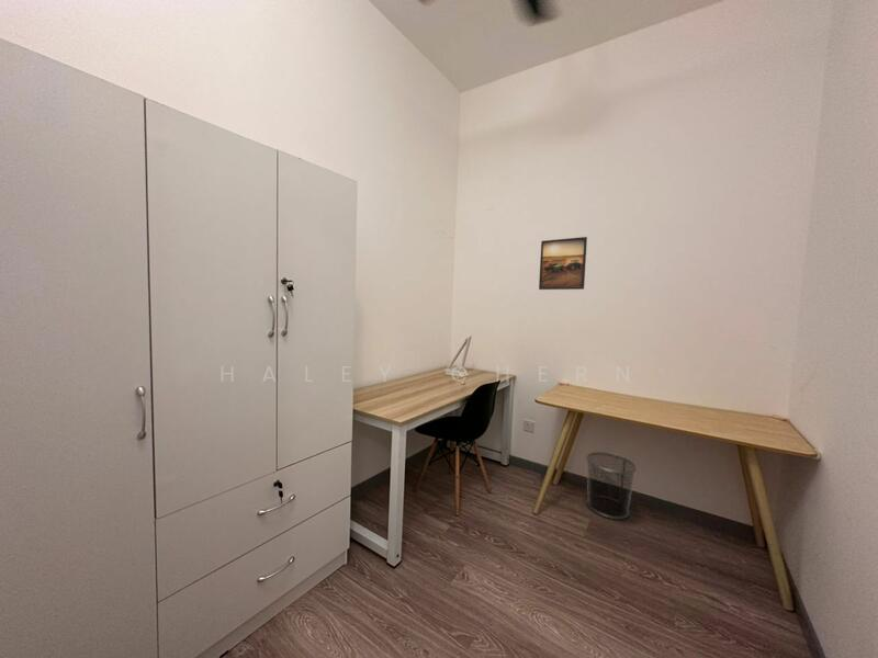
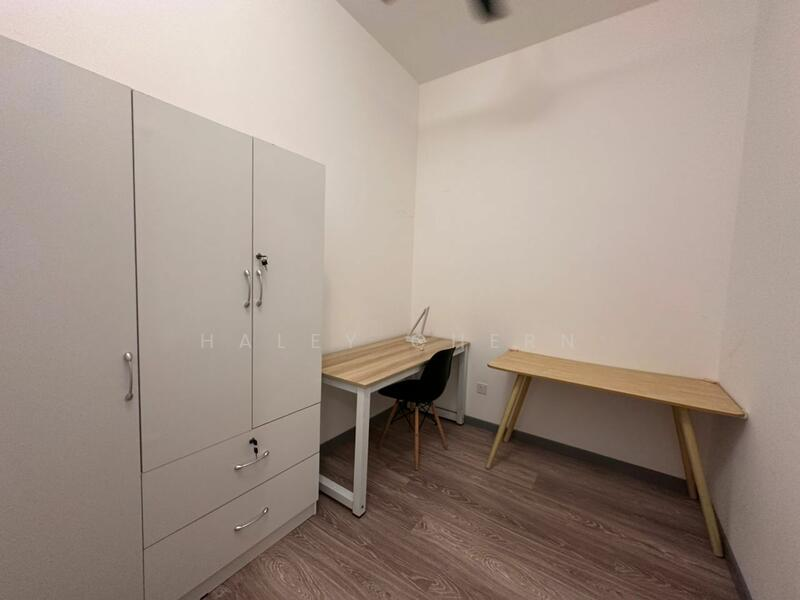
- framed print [538,236,588,291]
- waste bin [585,451,638,520]
